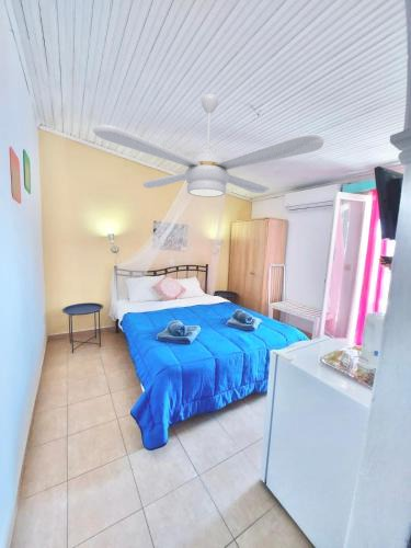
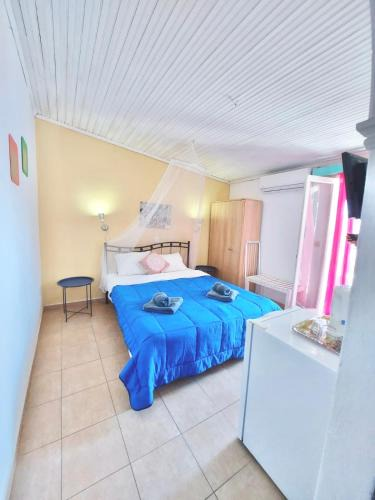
- ceiling fan [92,93,326,198]
